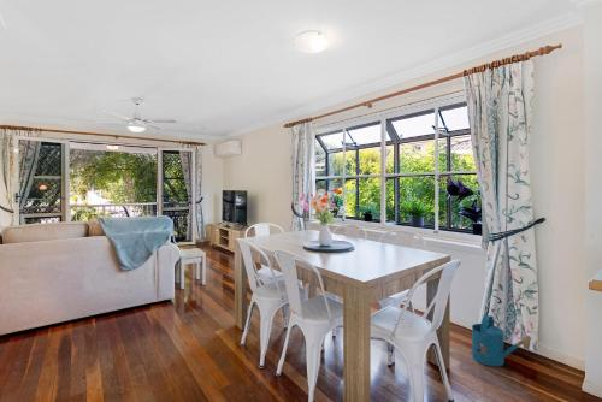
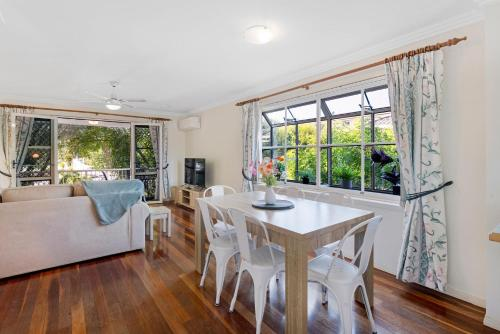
- watering can [471,314,531,367]
